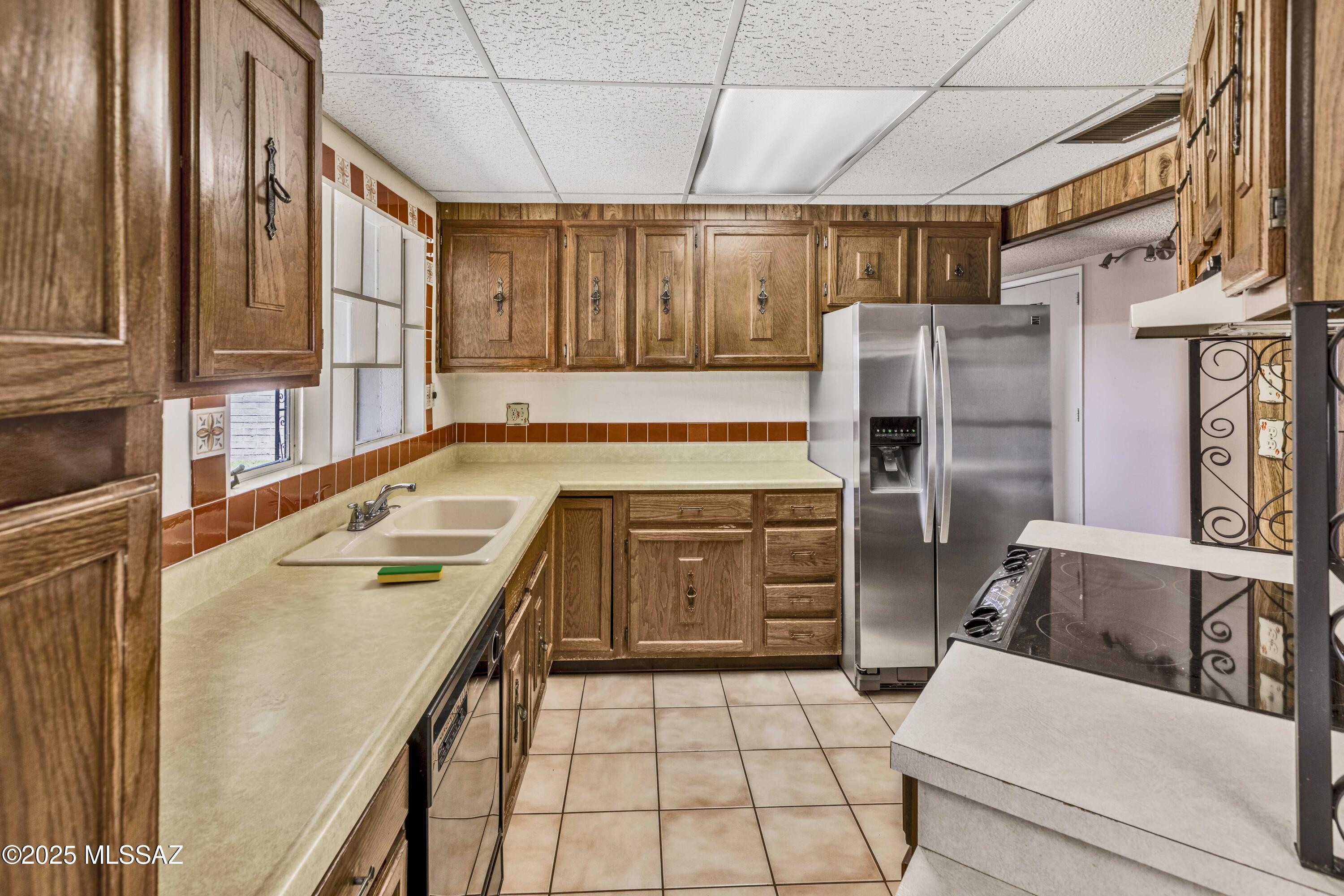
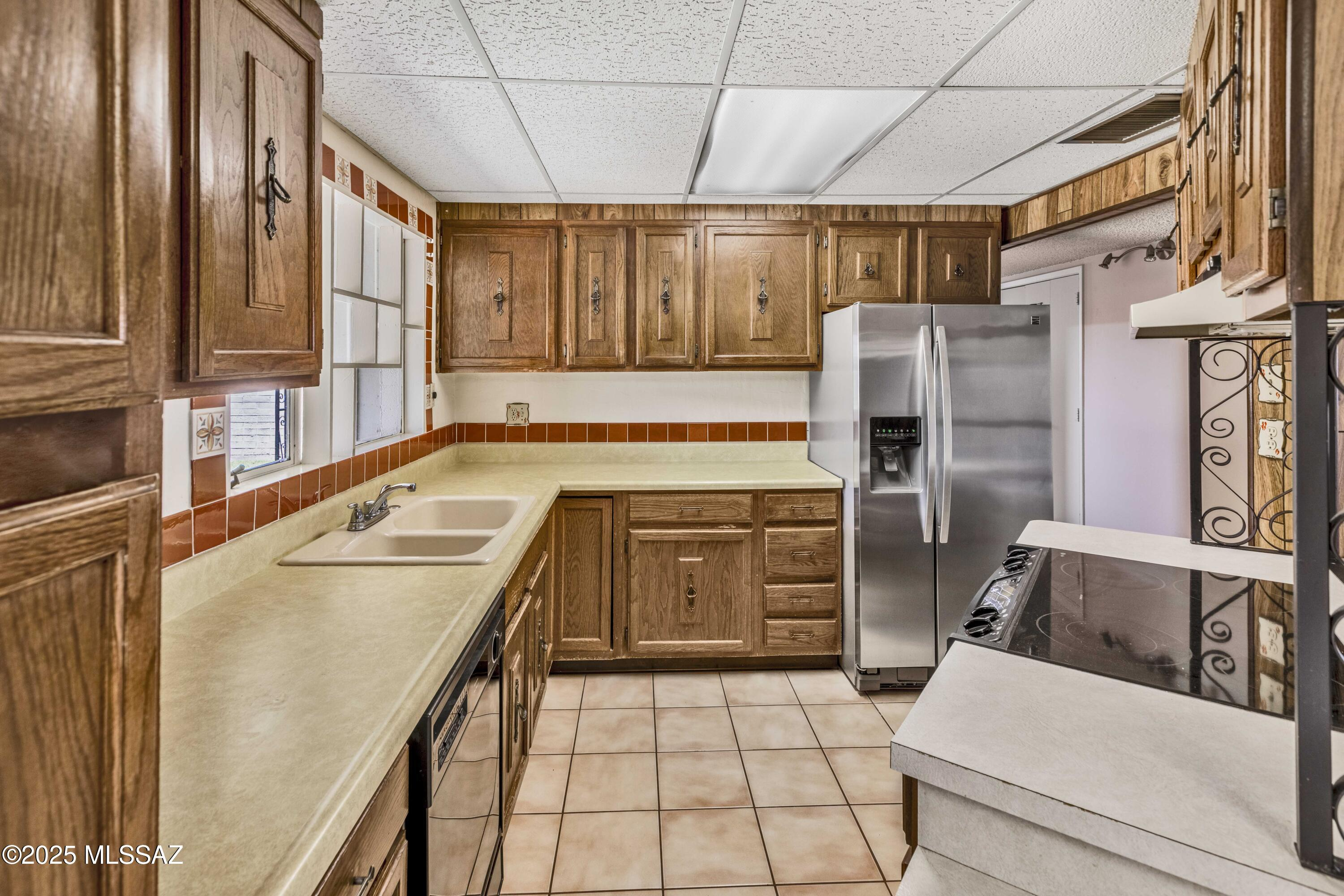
- dish sponge [377,564,443,583]
